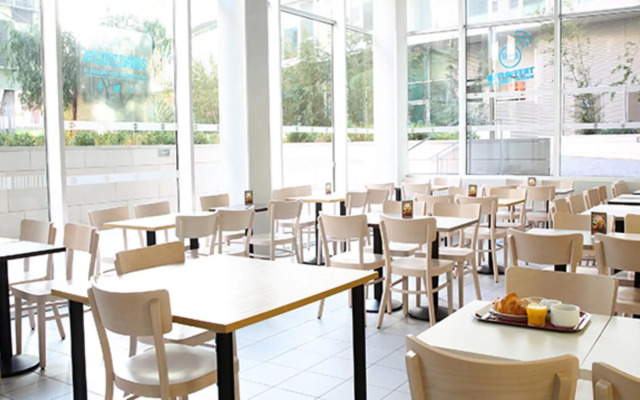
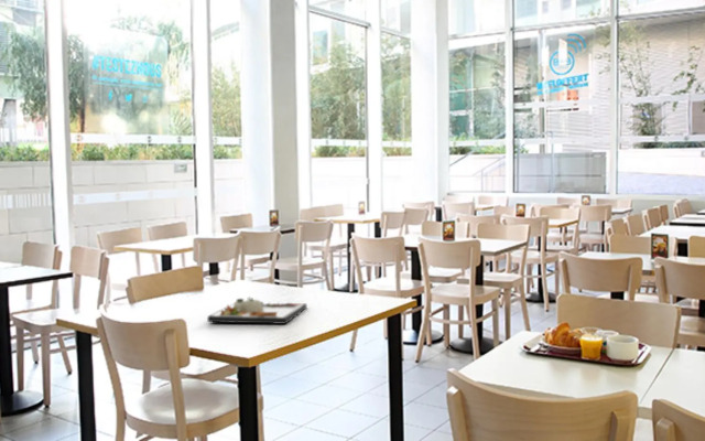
+ dinner plate [206,295,308,325]
